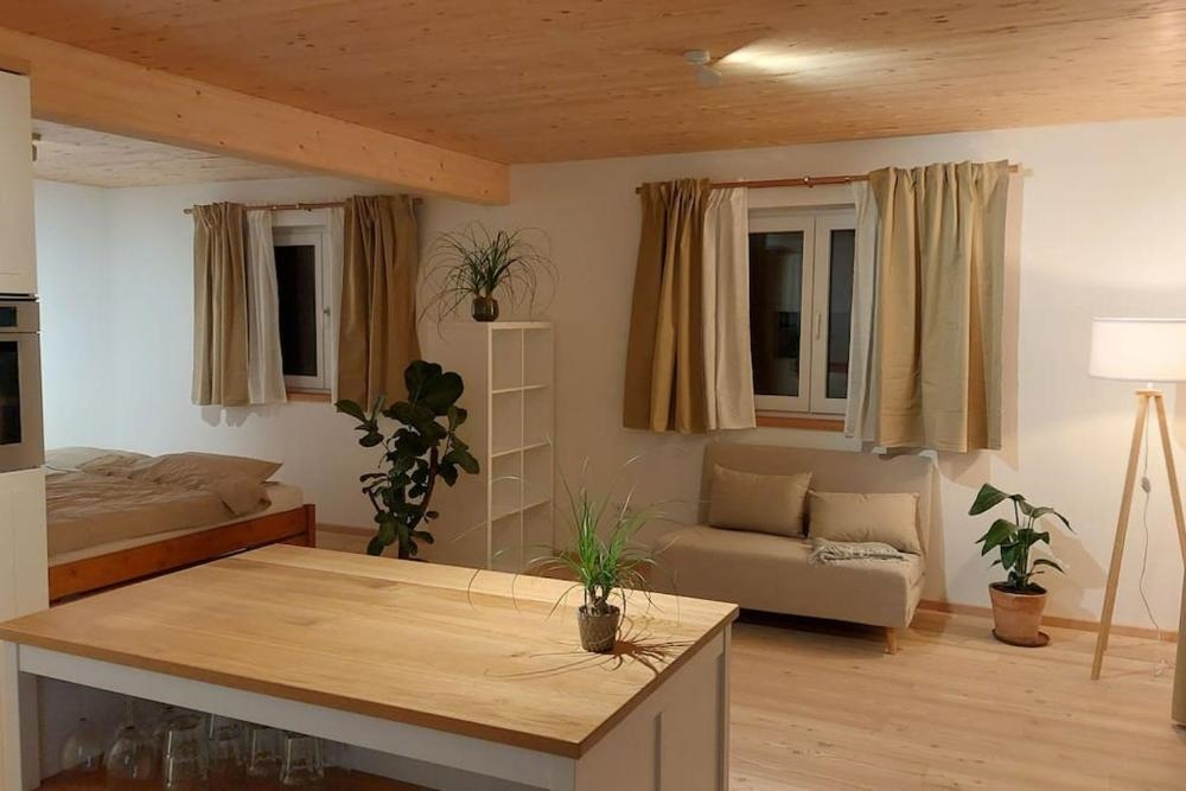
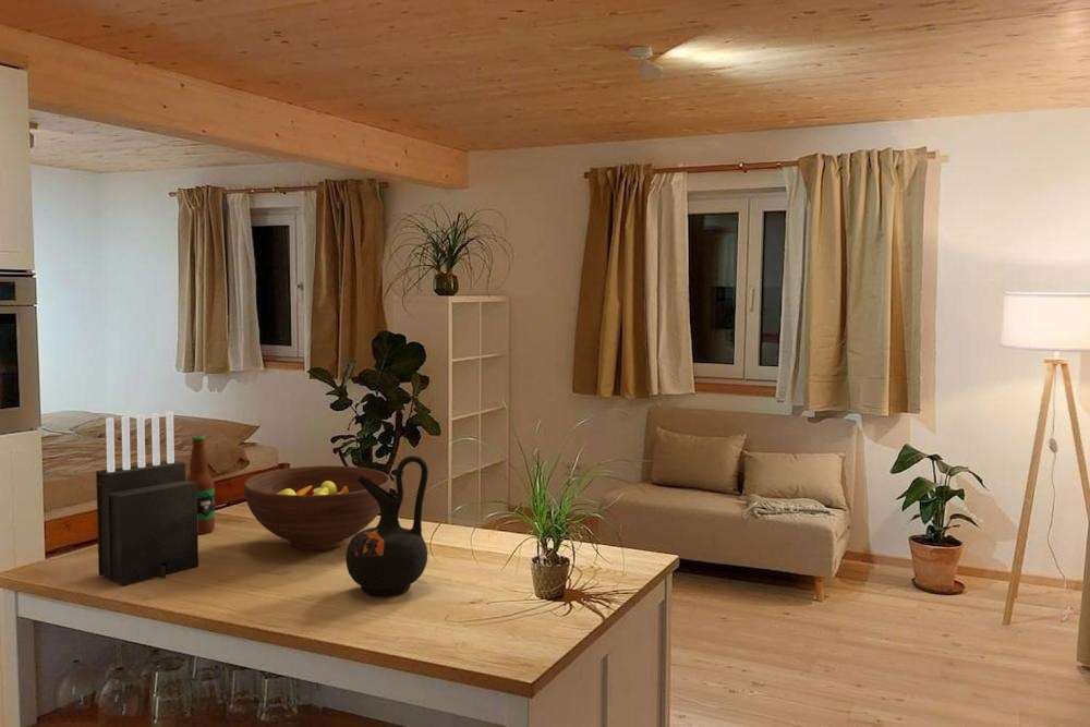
+ bottle [185,435,216,535]
+ fruit bowl [243,464,391,552]
+ ceramic jug [344,455,429,597]
+ knife block [95,411,199,586]
